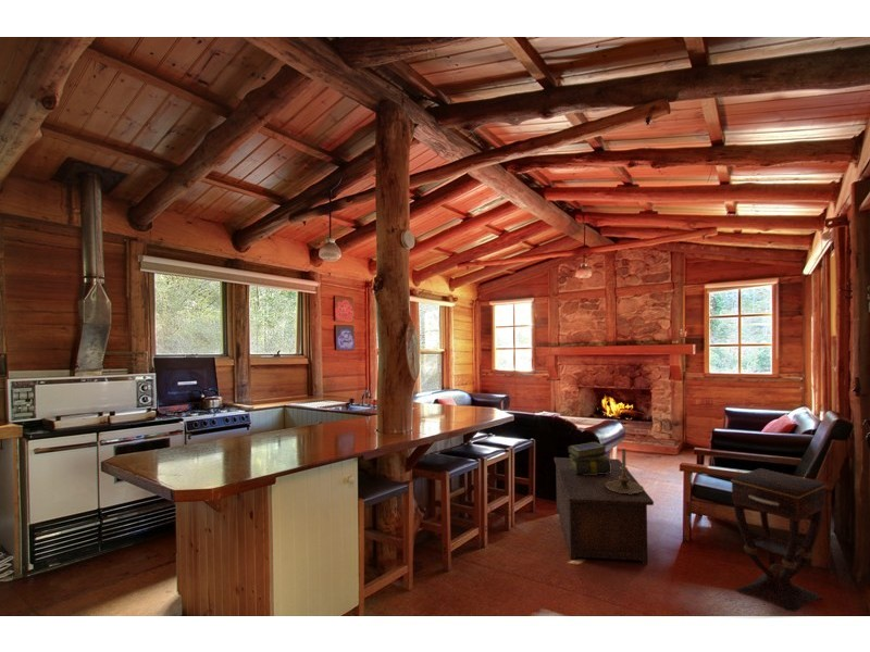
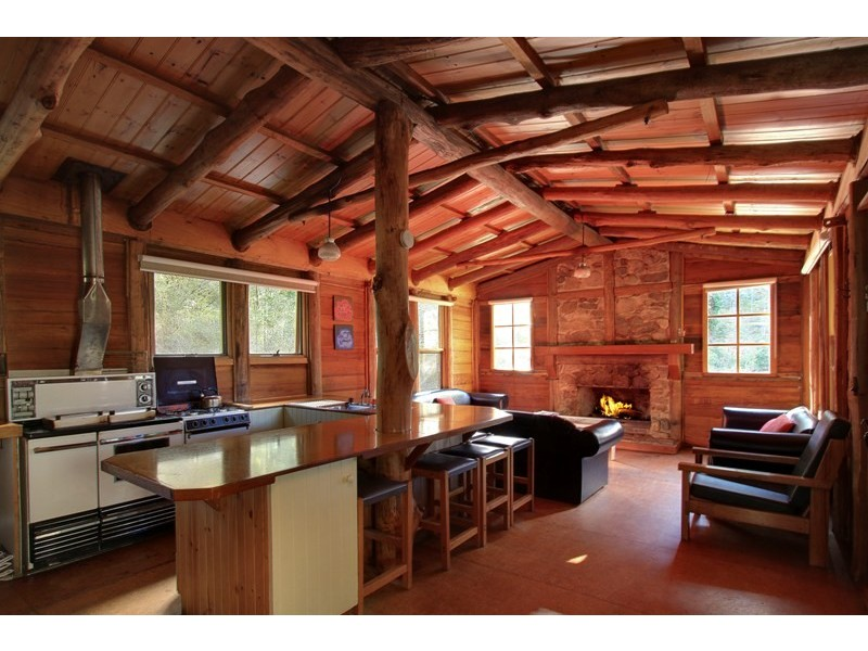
- candle holder [606,448,645,494]
- stack of books [567,441,611,475]
- cabinet [552,456,655,565]
- side table [730,467,826,613]
